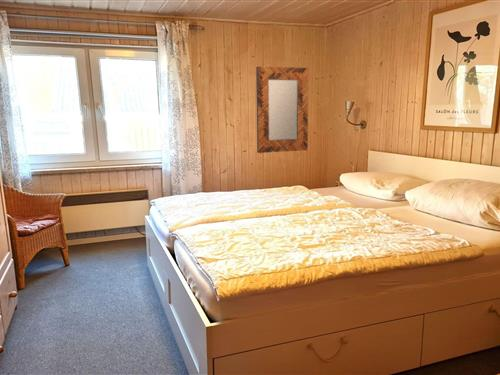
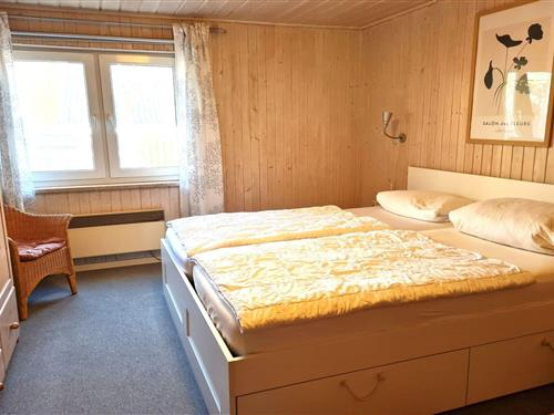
- home mirror [255,66,309,154]
